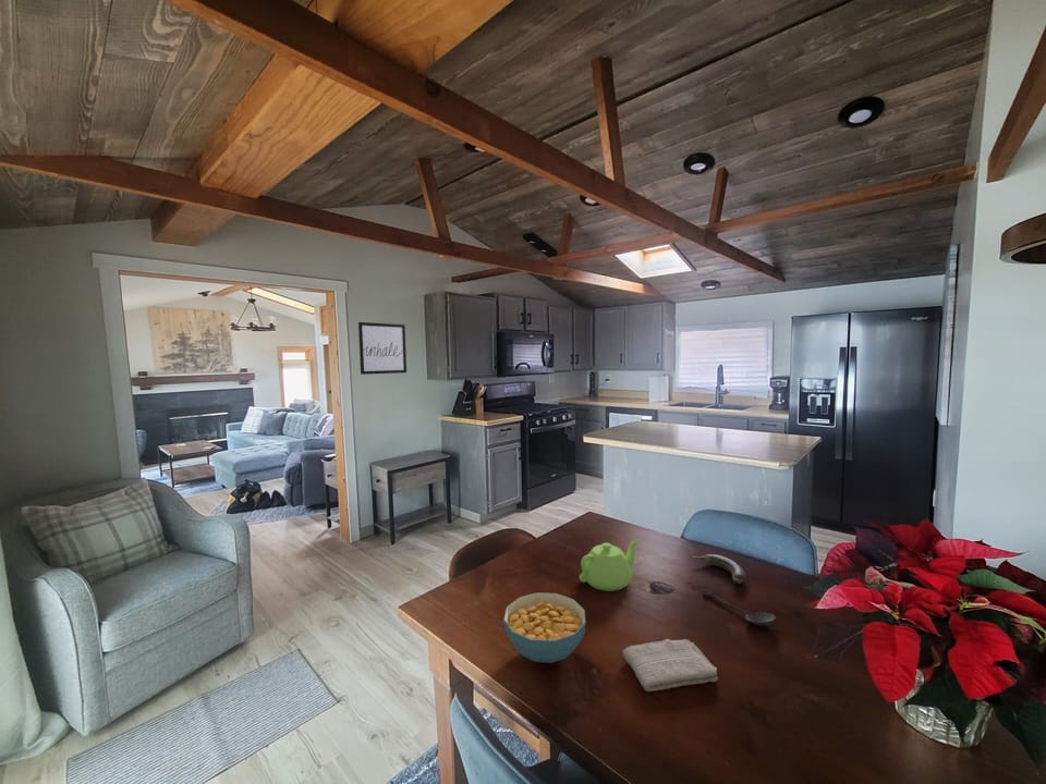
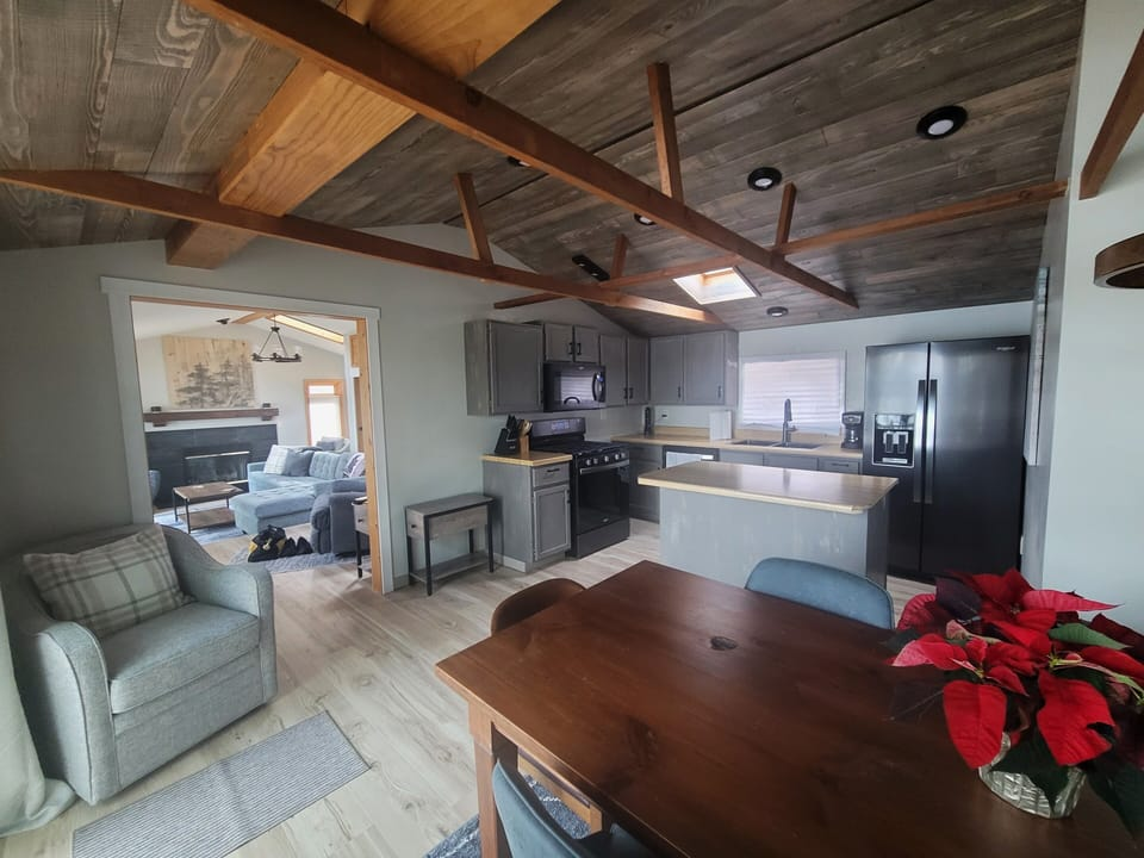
- wall art [357,321,408,376]
- banana [691,553,746,585]
- cereal bowl [502,591,586,664]
- teapot [579,538,640,592]
- washcloth [621,638,719,693]
- spoon [702,589,777,626]
